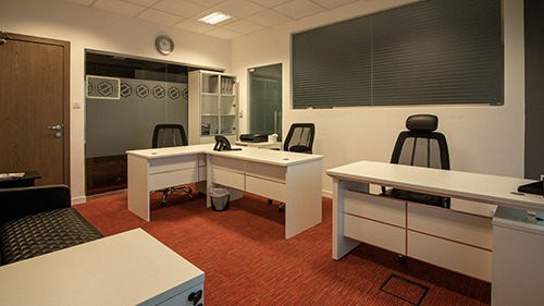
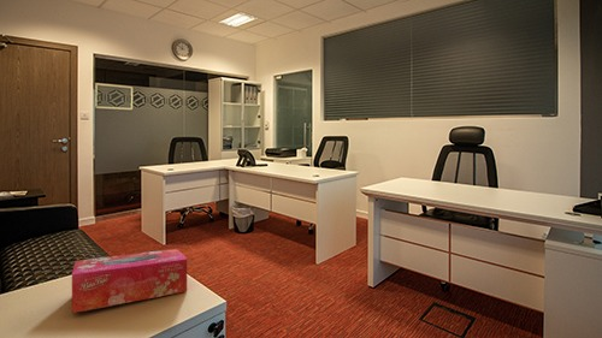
+ tissue box [71,248,188,314]
